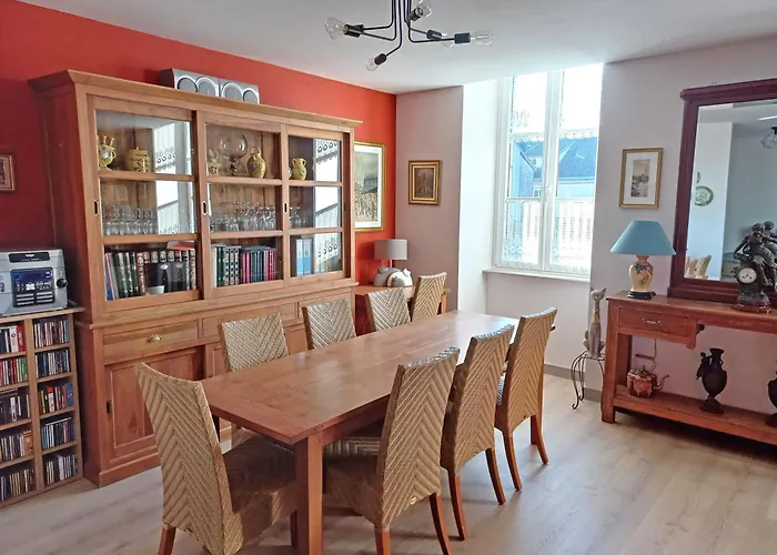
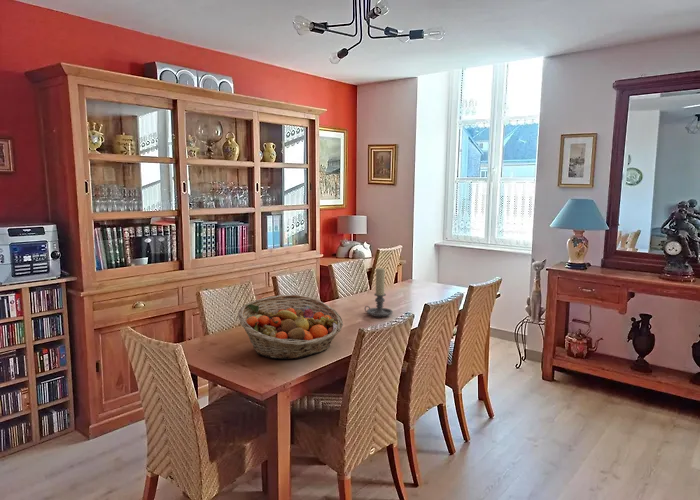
+ fruit basket [237,294,344,360]
+ candle holder [364,267,394,318]
